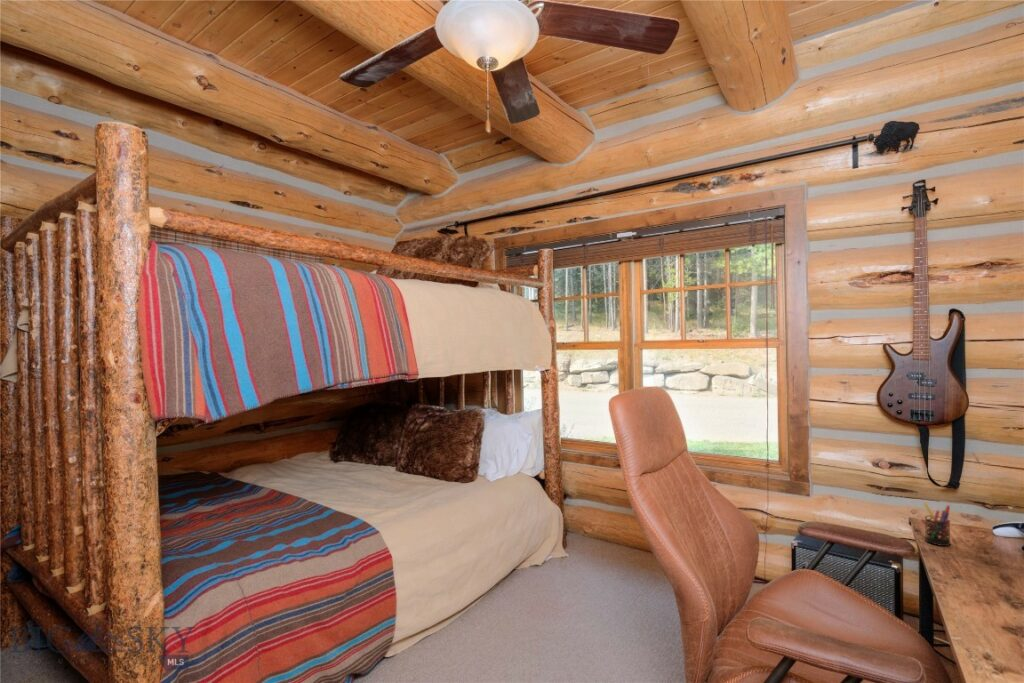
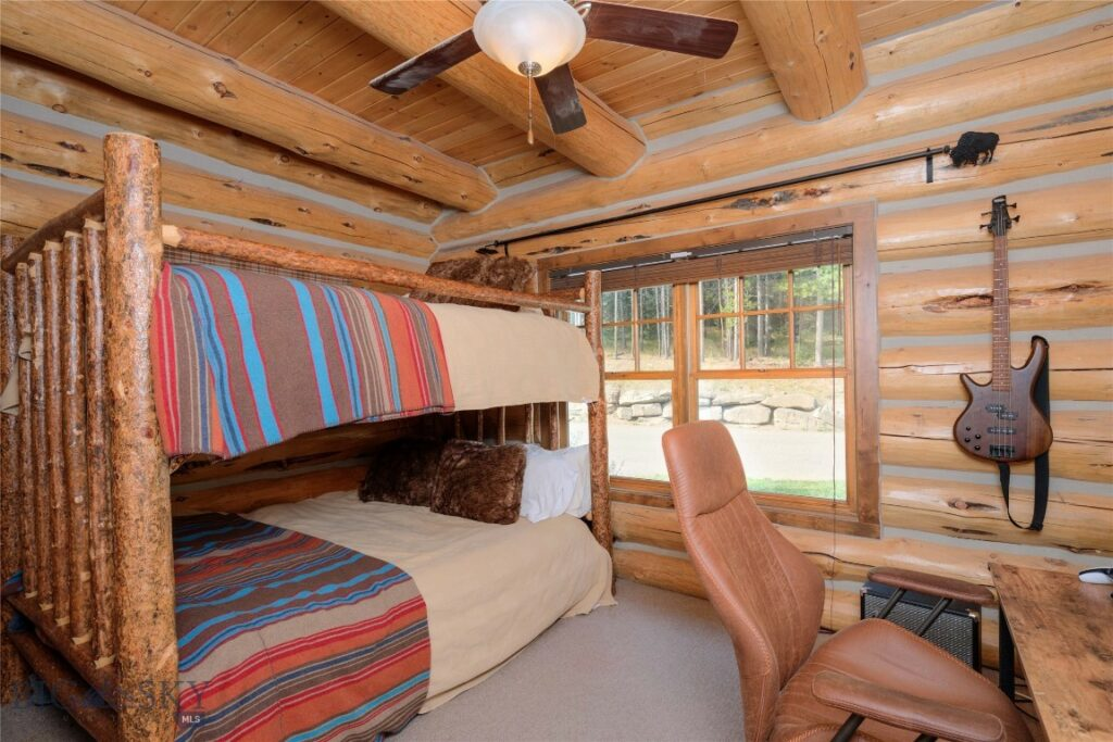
- pen holder [922,501,951,547]
